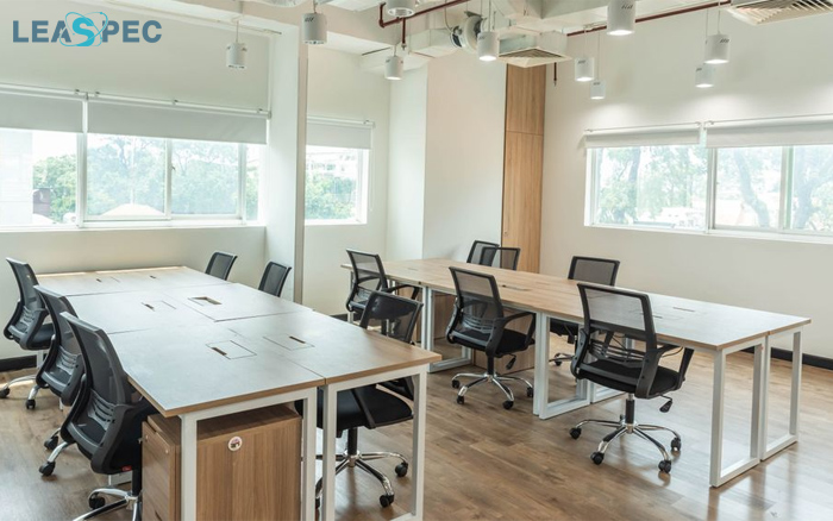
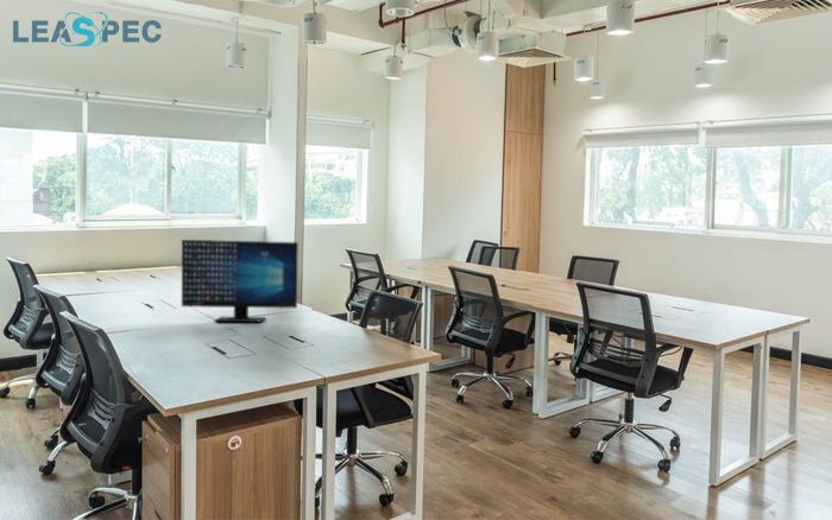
+ computer monitor [181,239,300,323]
